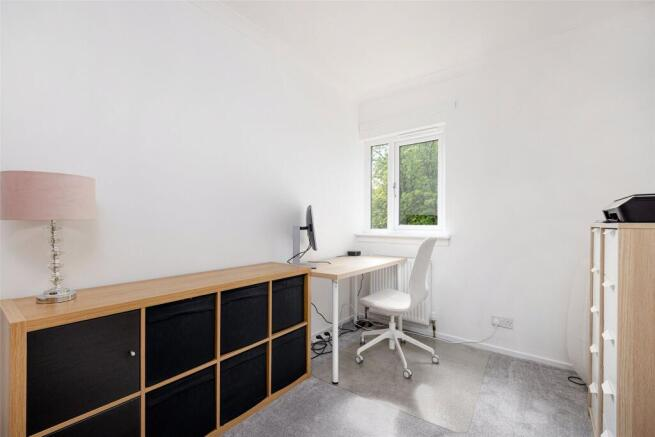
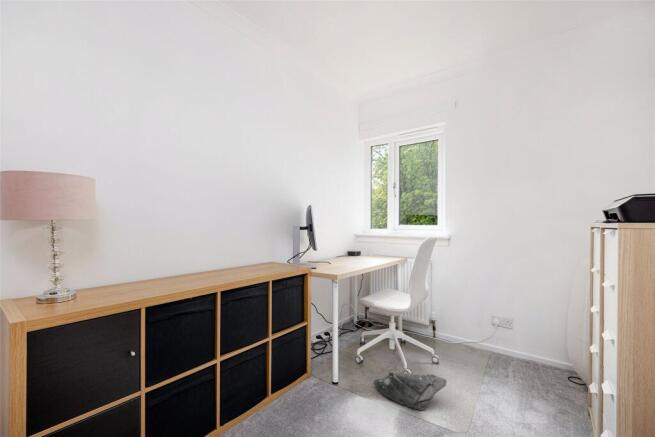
+ backpack [372,368,448,411]
